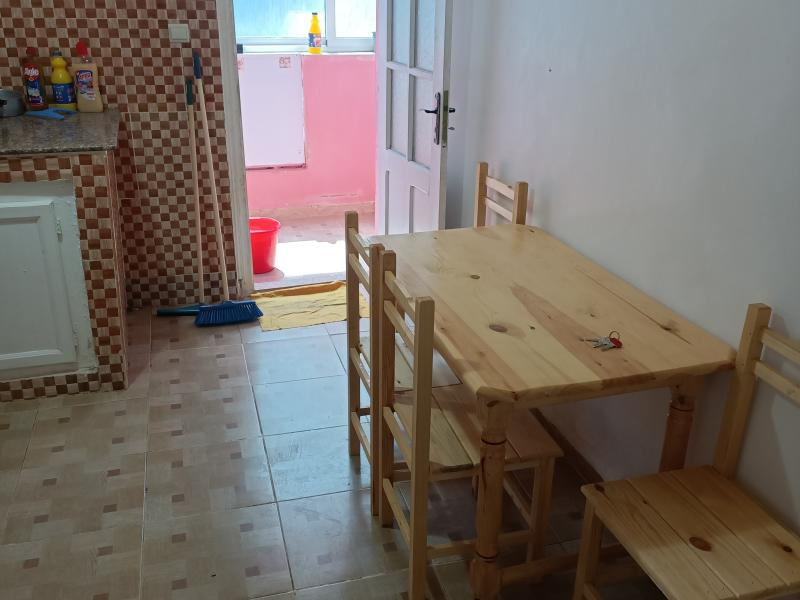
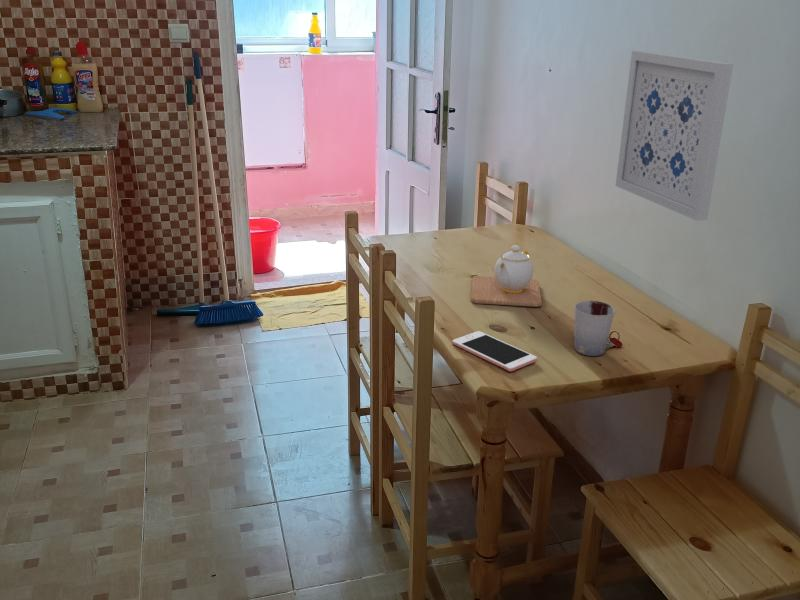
+ cell phone [451,330,538,372]
+ wall art [615,50,734,222]
+ cup [574,300,616,357]
+ teapot [470,244,543,308]
